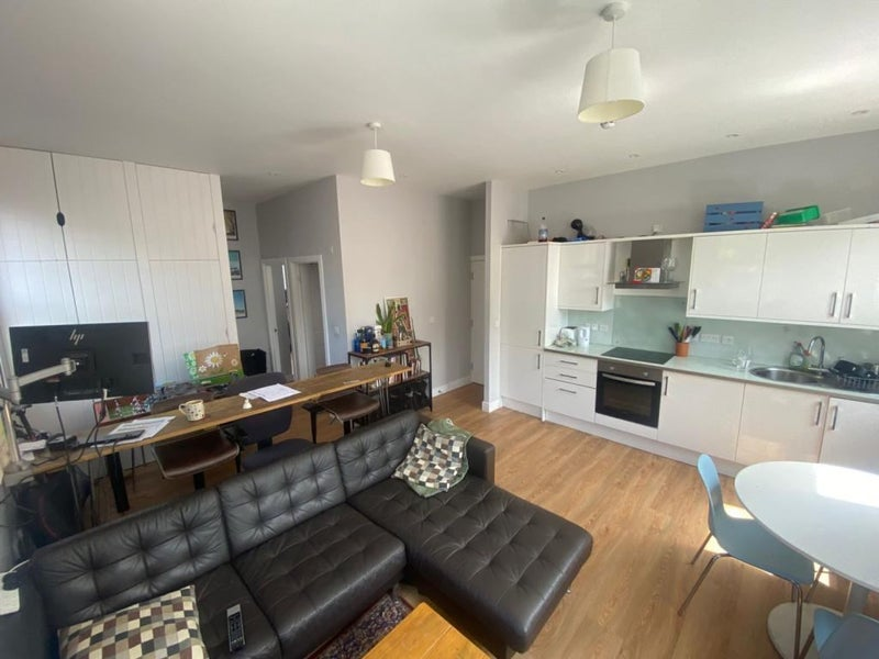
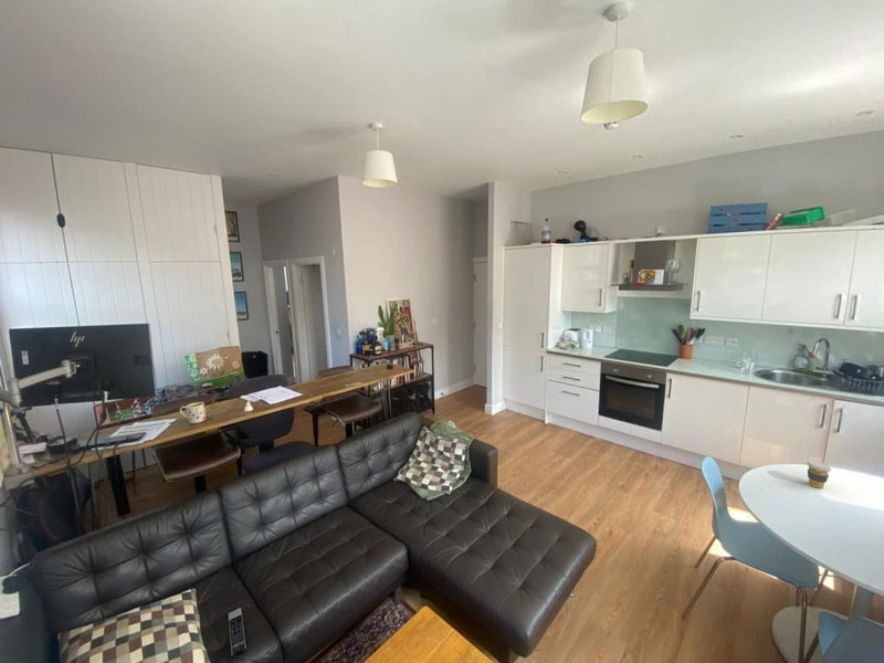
+ coffee cup [806,460,832,490]
